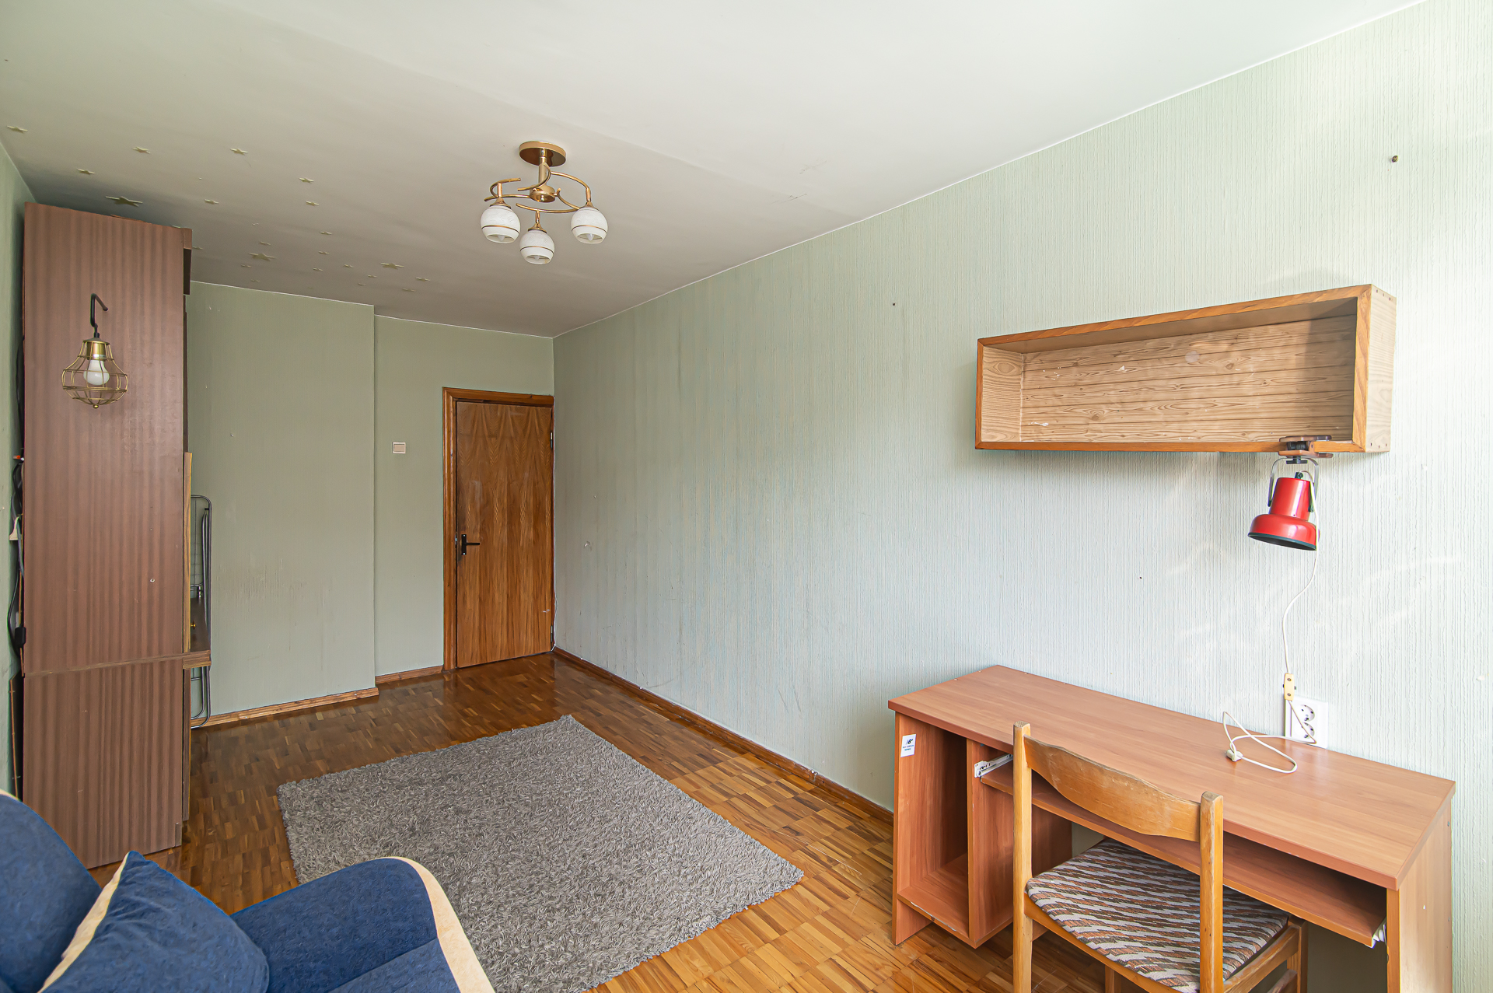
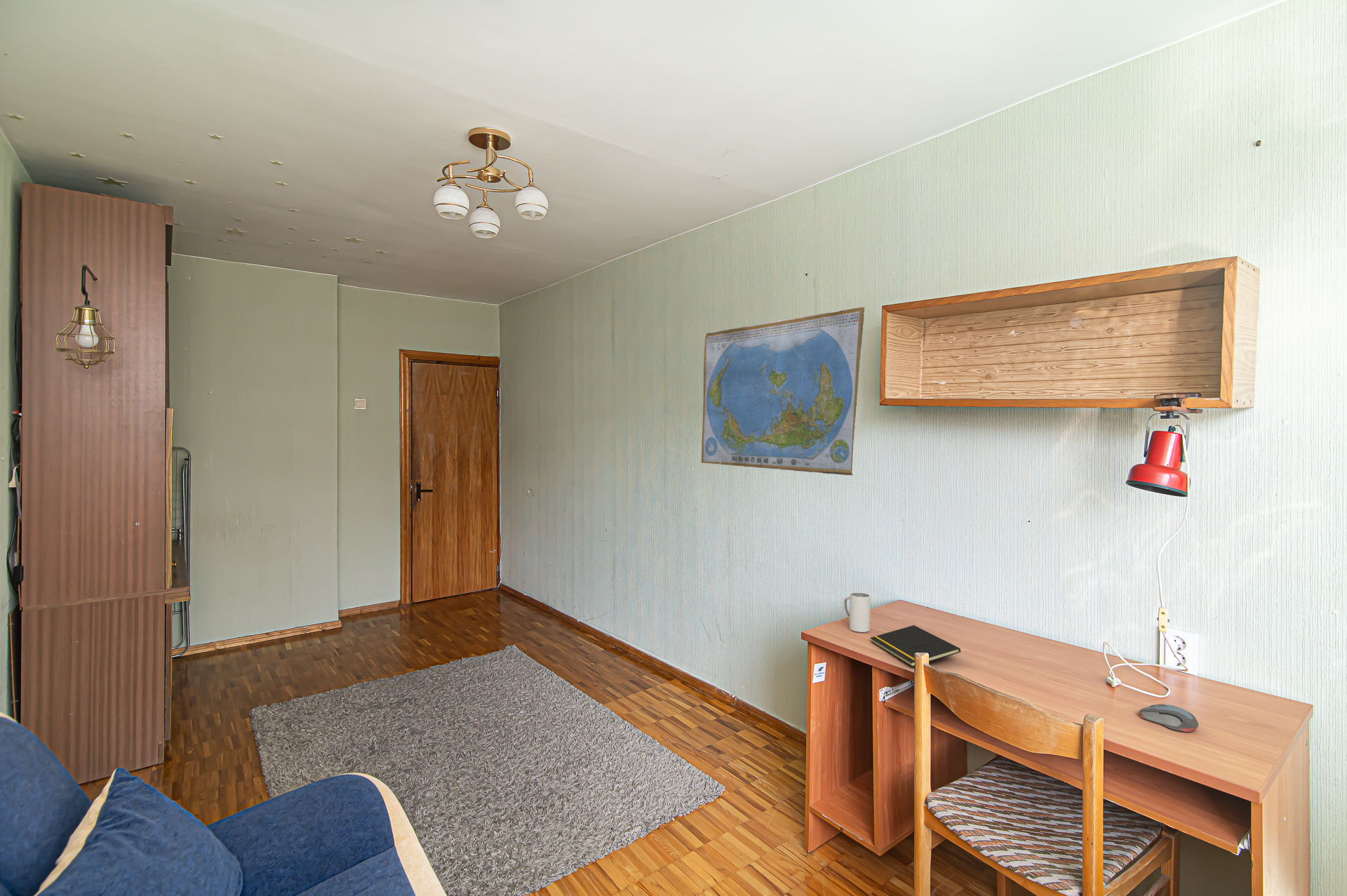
+ world map [701,306,865,476]
+ computer mouse [1139,703,1199,733]
+ mug [843,591,871,633]
+ notepad [869,624,961,668]
